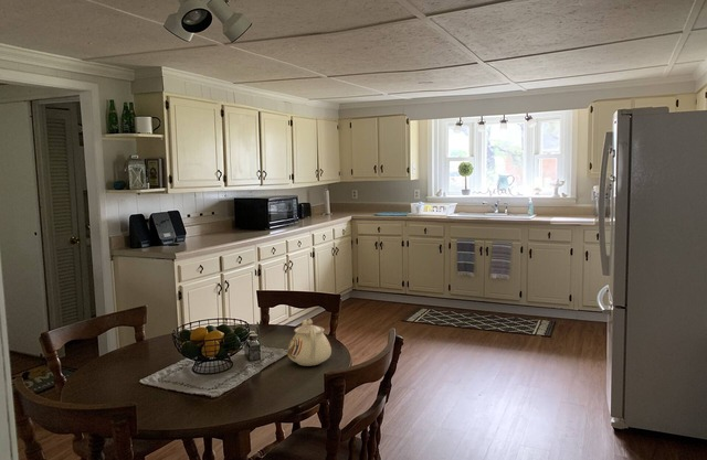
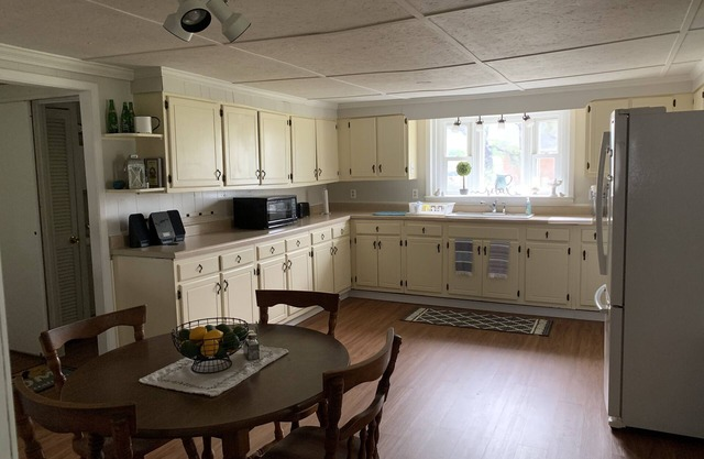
- teapot [286,318,333,367]
